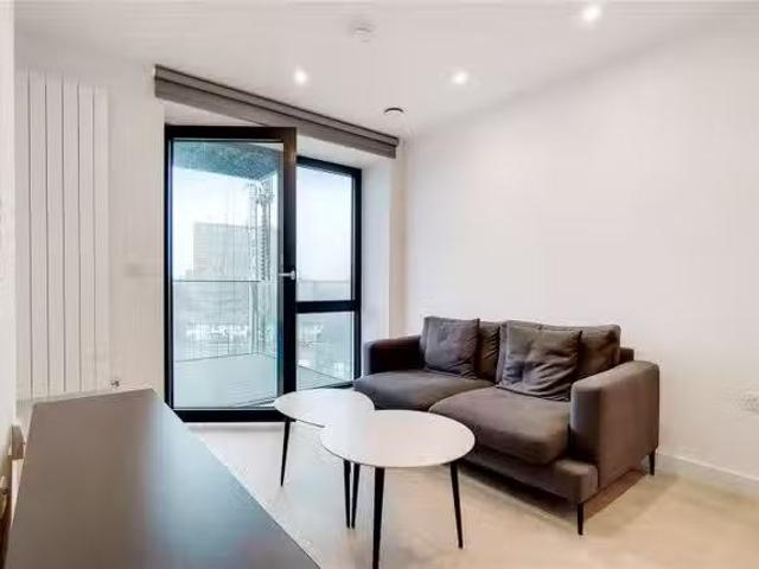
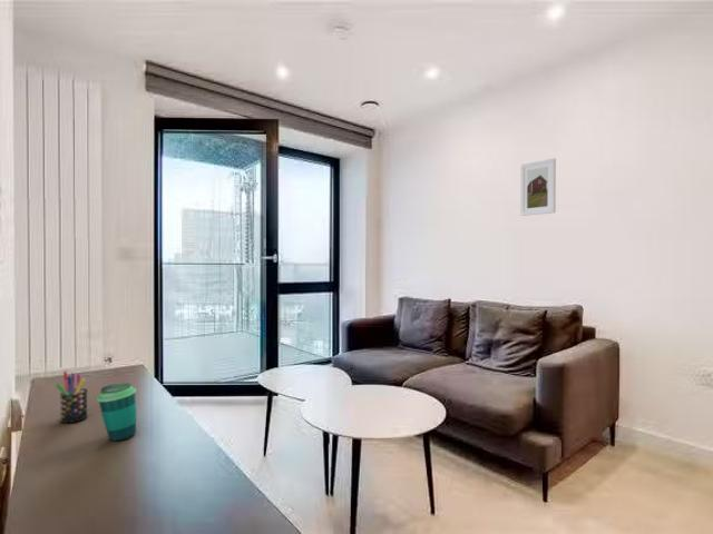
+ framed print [519,157,557,217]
+ cup [96,382,138,442]
+ pen holder [55,370,89,424]
